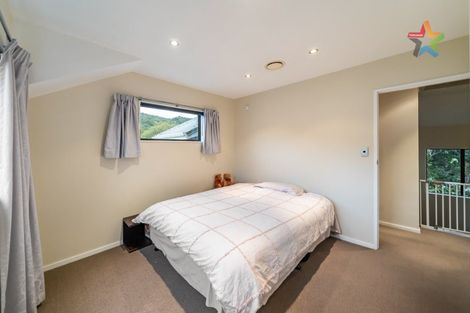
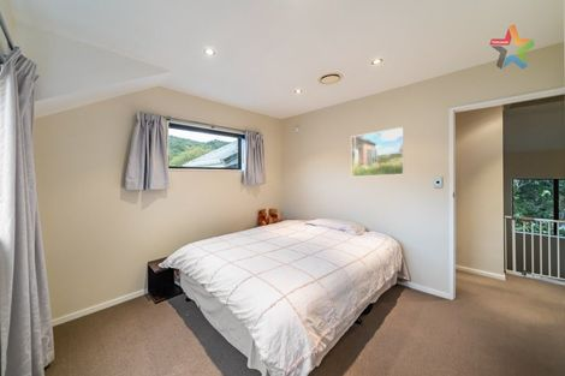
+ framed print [350,126,405,178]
